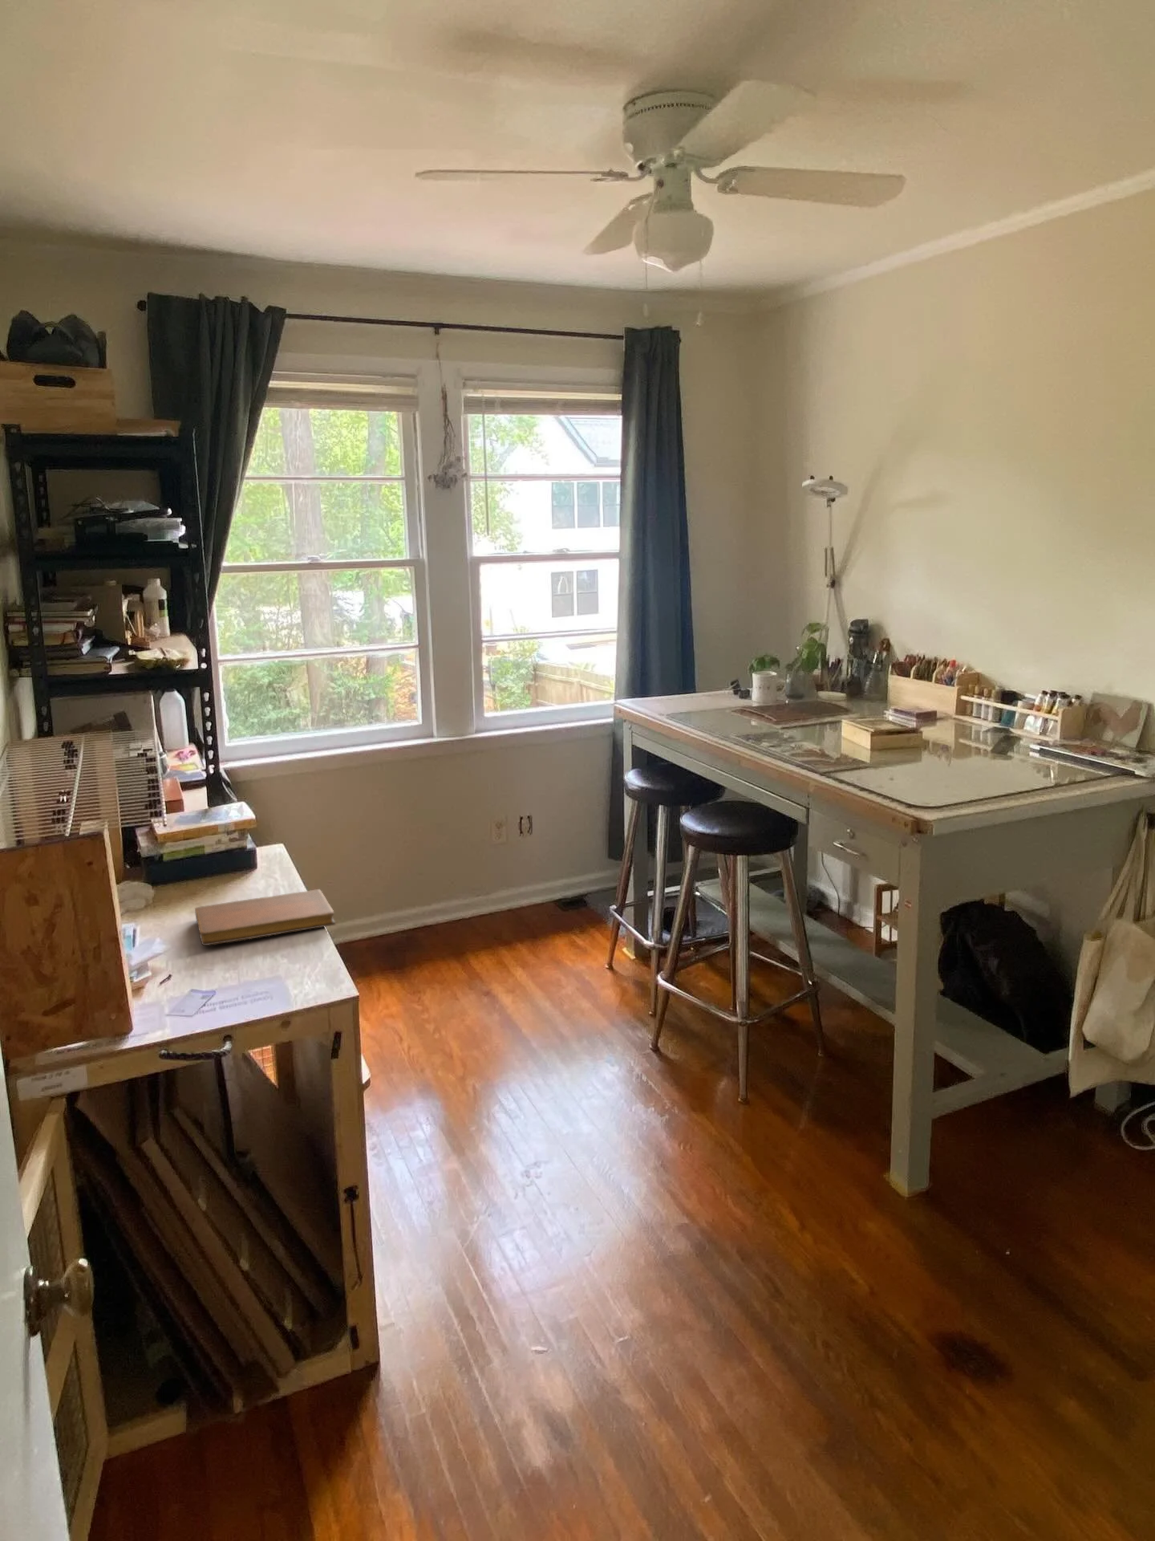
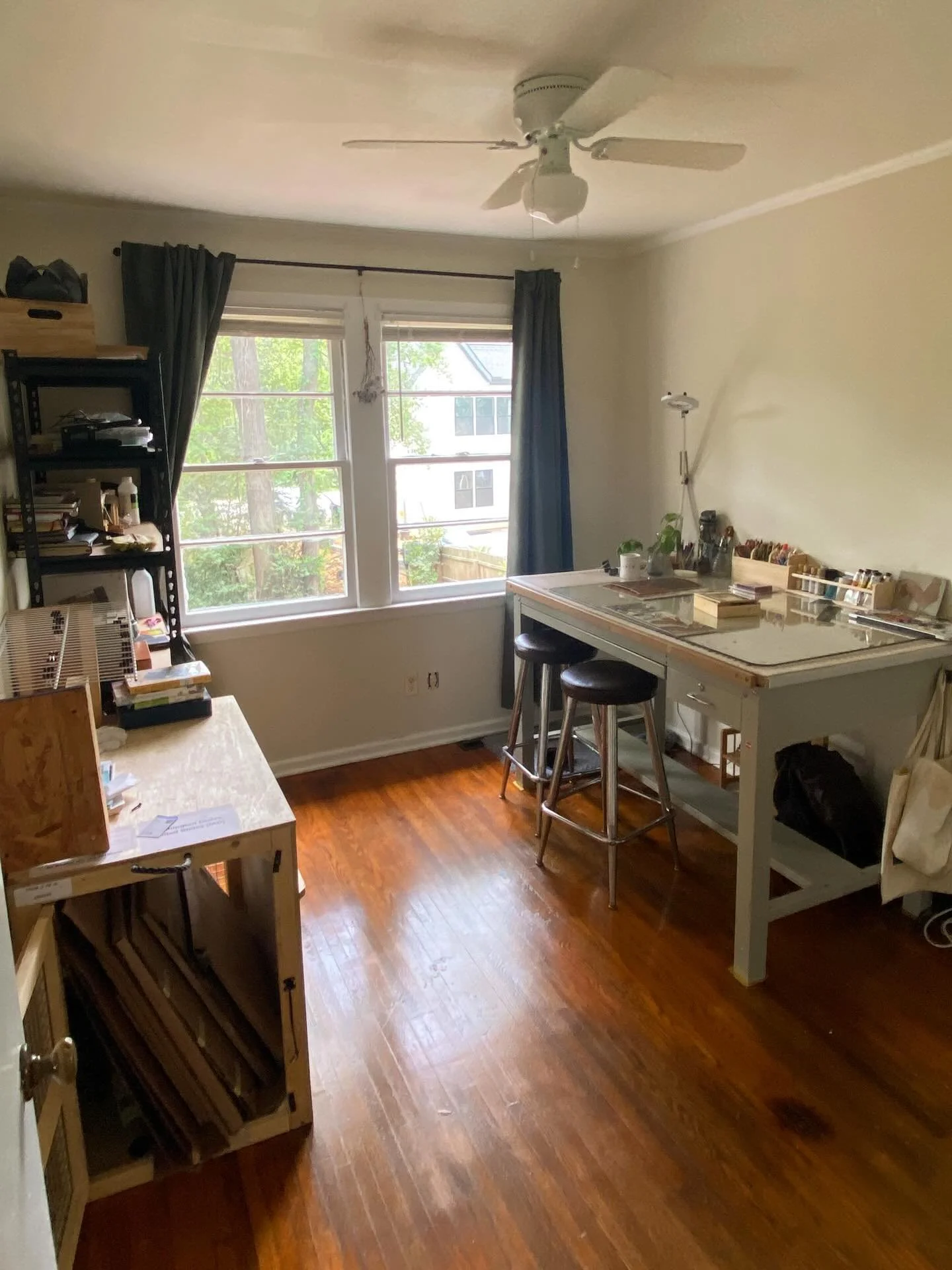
- notebook [194,888,336,946]
